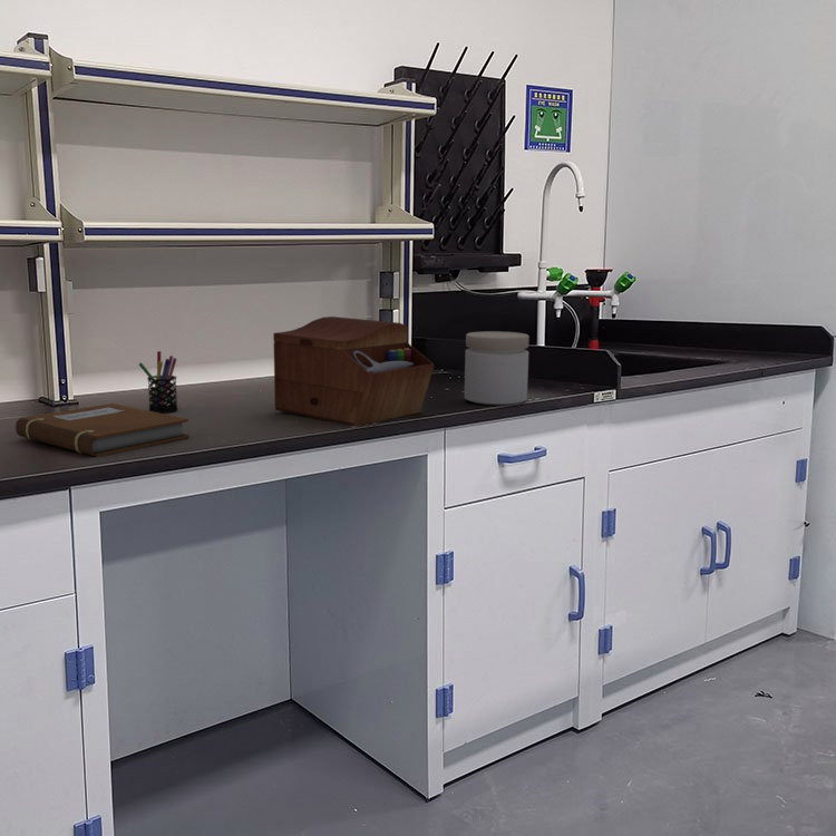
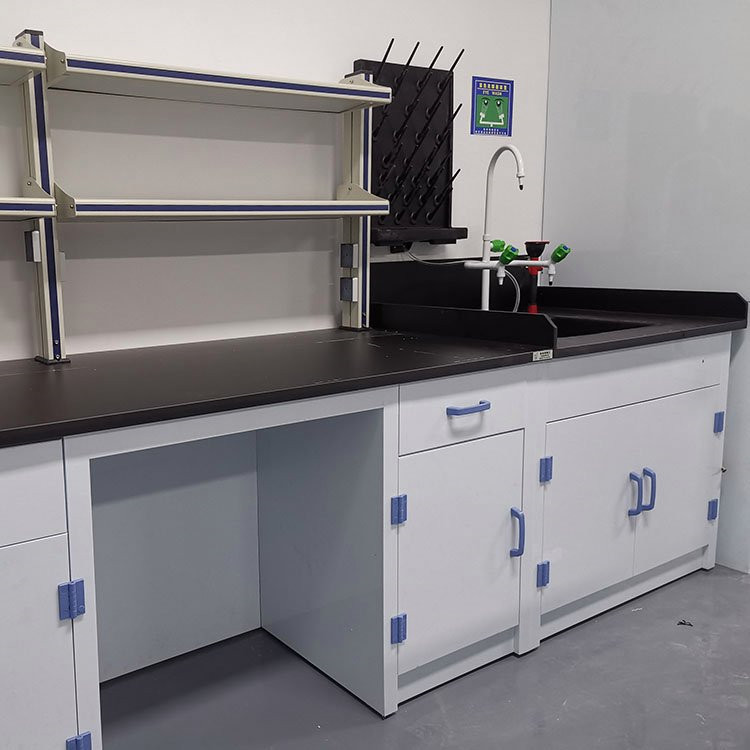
- jar [464,330,529,406]
- pen holder [138,350,179,414]
- notebook [14,402,191,457]
- sewing box [272,315,436,427]
